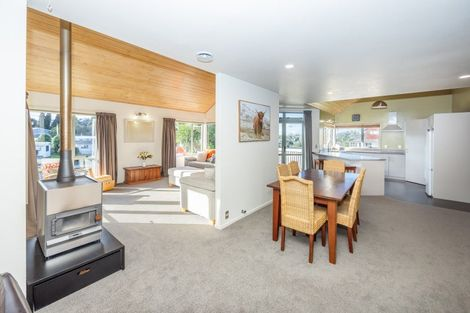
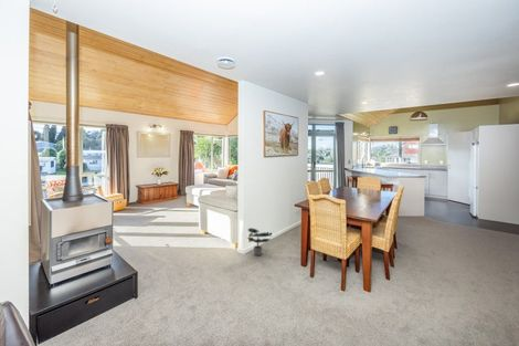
+ potted plant [246,227,272,256]
